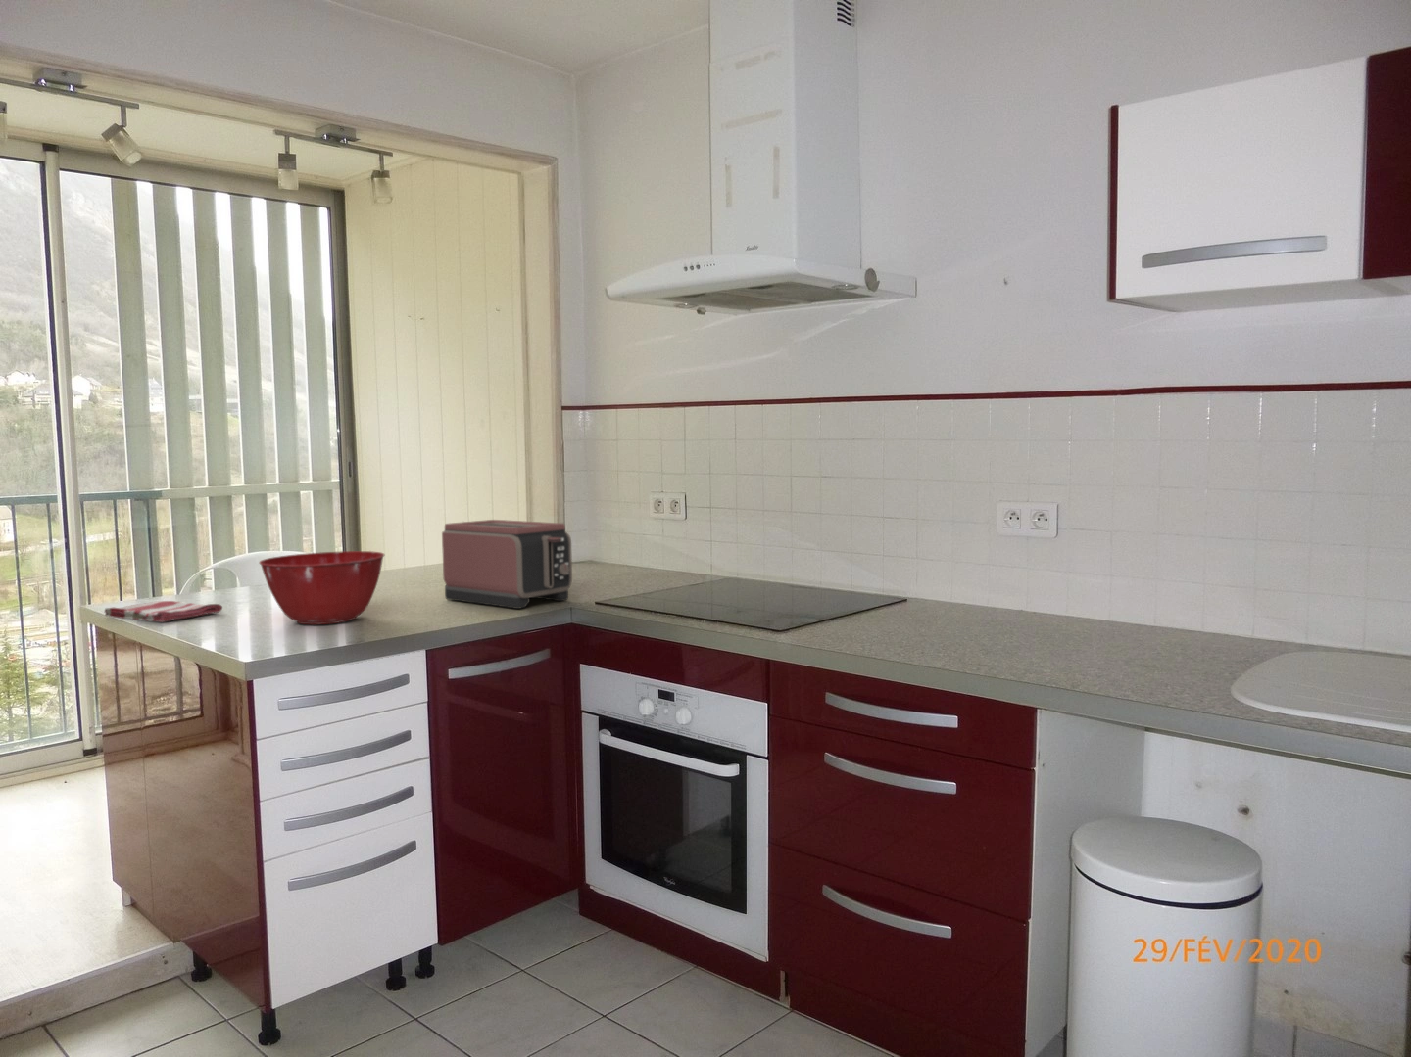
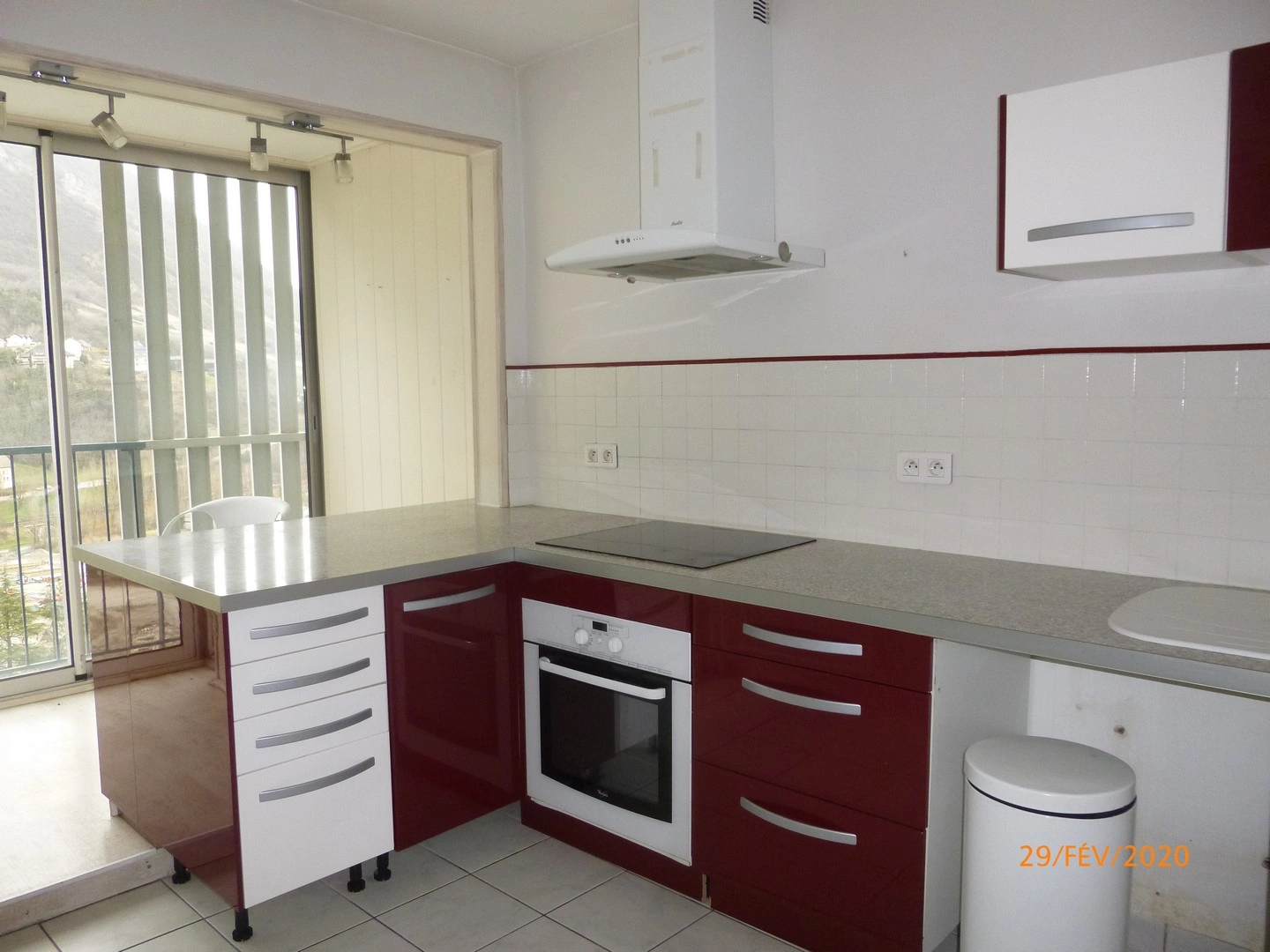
- mixing bowl [258,550,386,625]
- toaster [441,519,573,610]
- dish towel [103,600,223,624]
